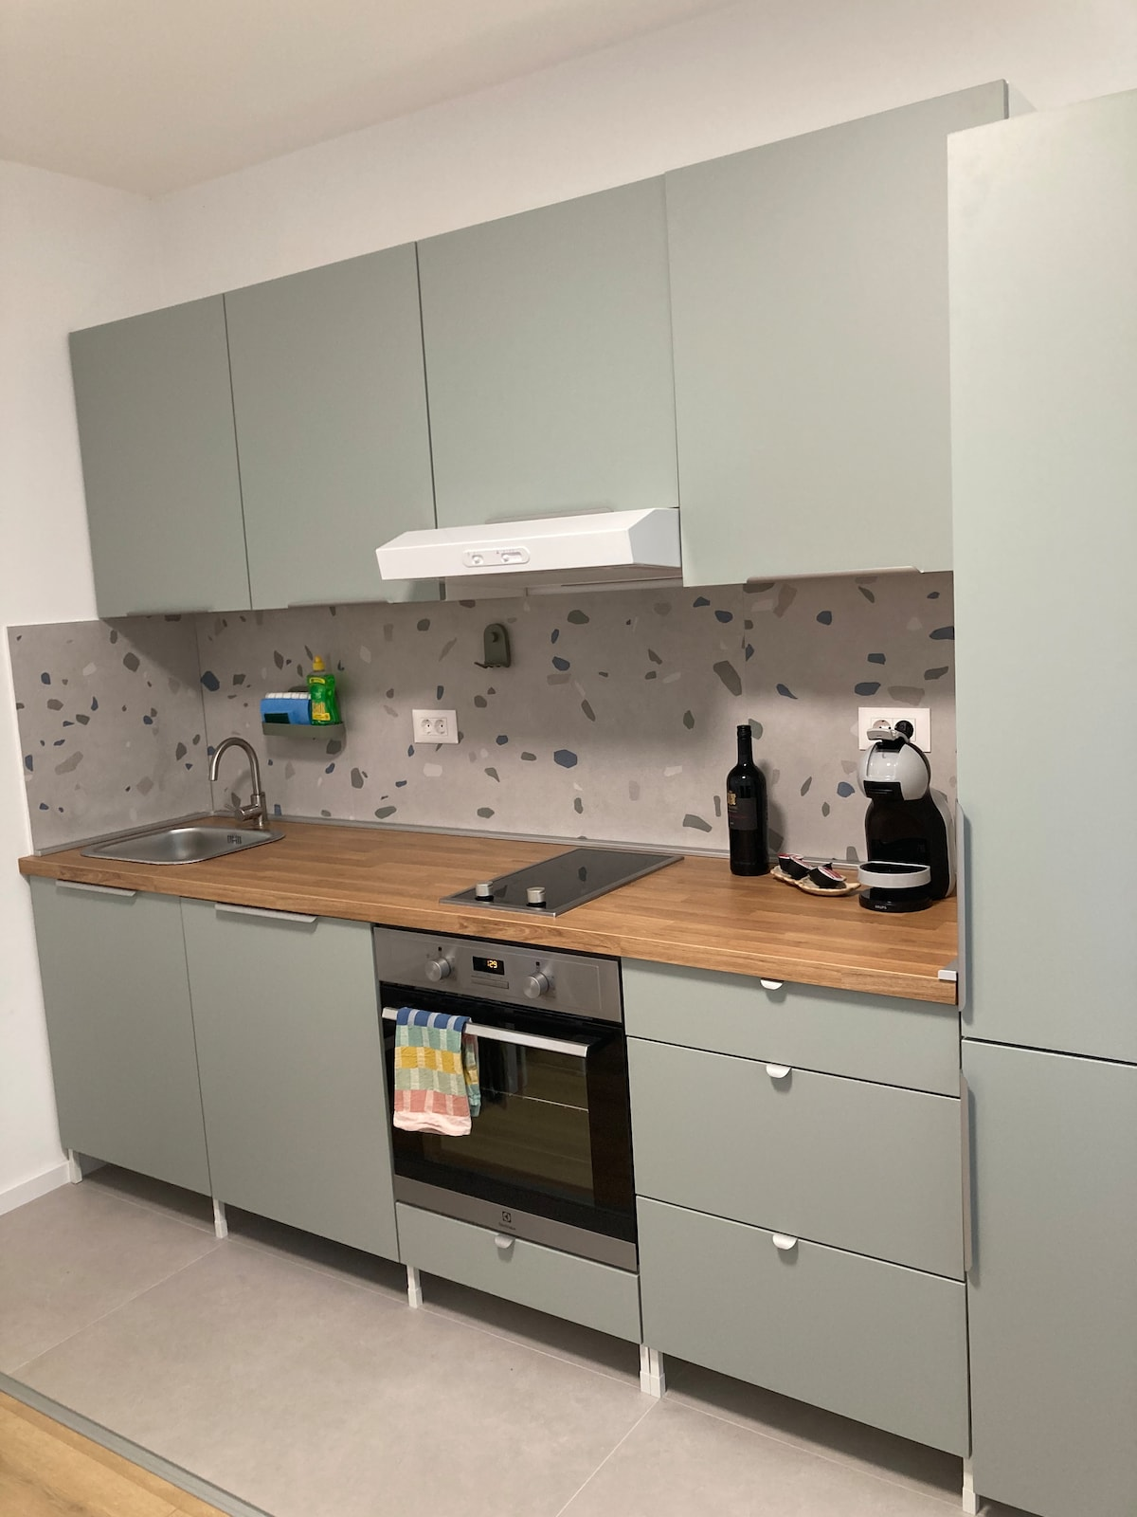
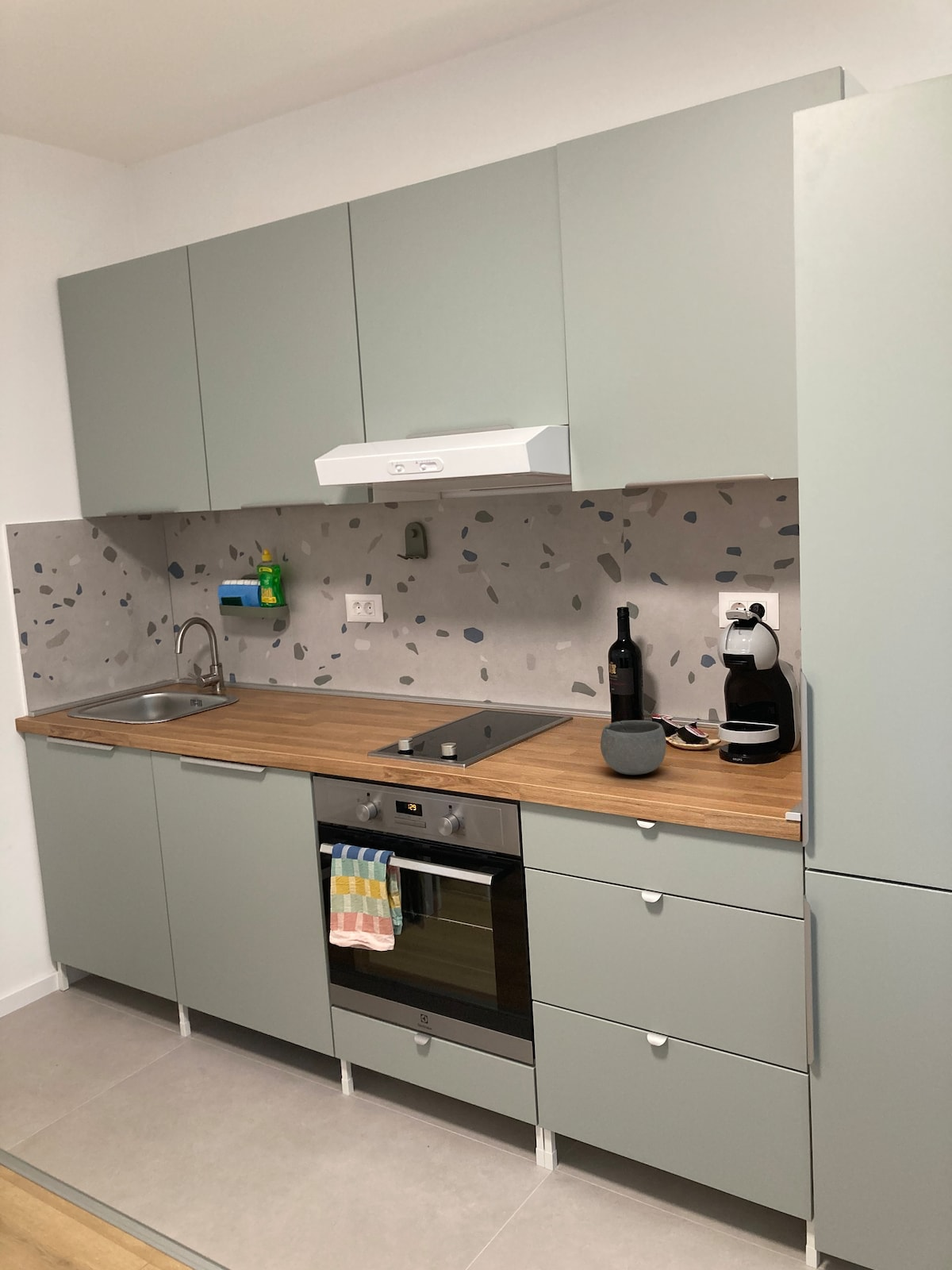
+ bowl [600,719,667,775]
